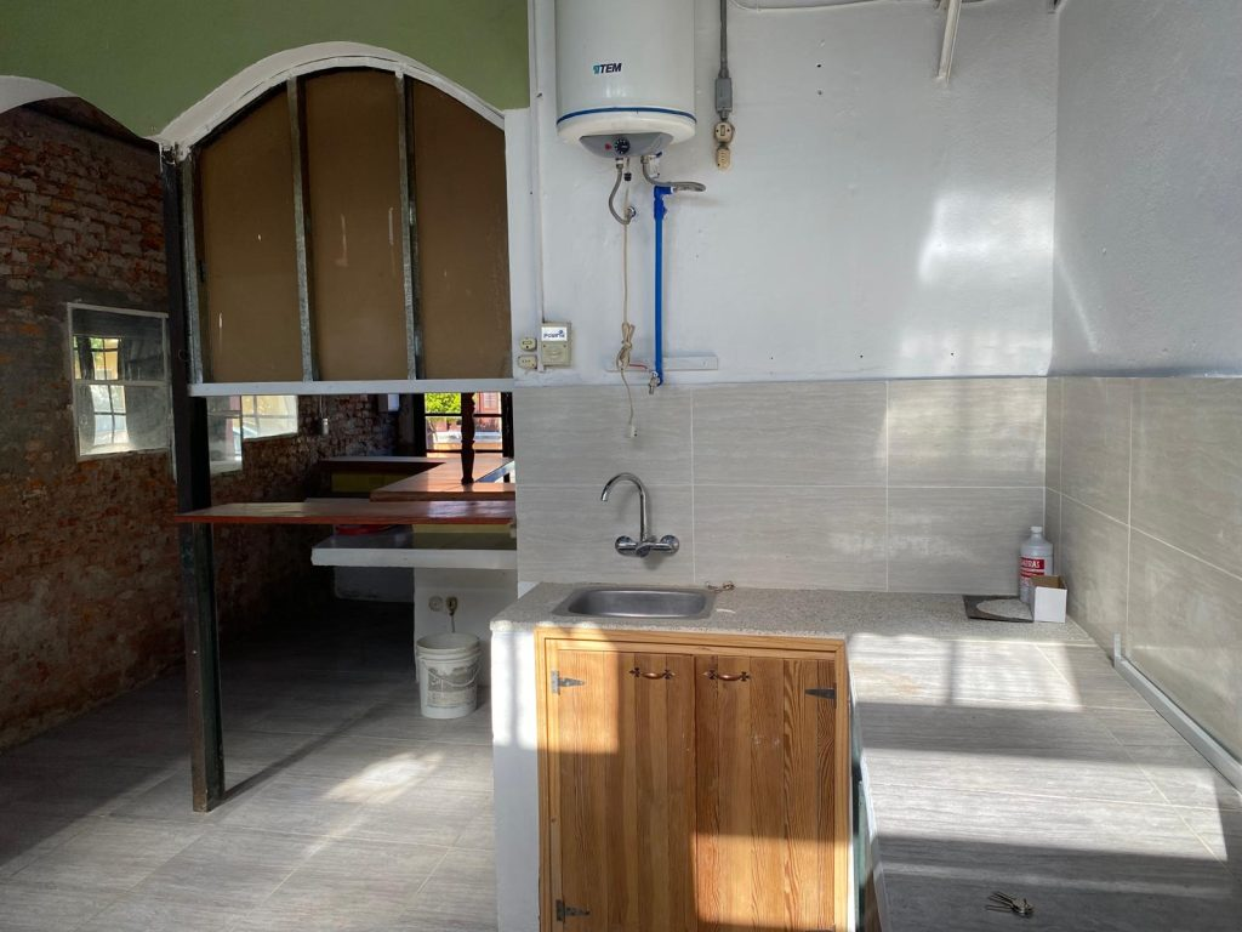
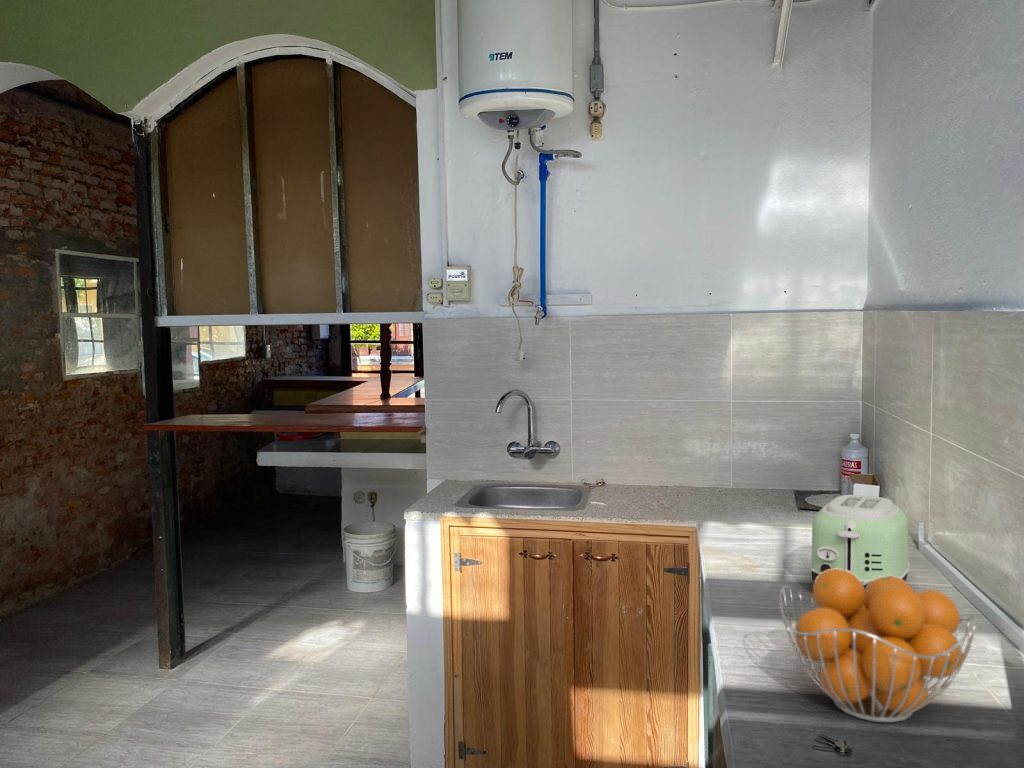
+ fruit basket [778,568,979,724]
+ toaster [809,494,911,591]
